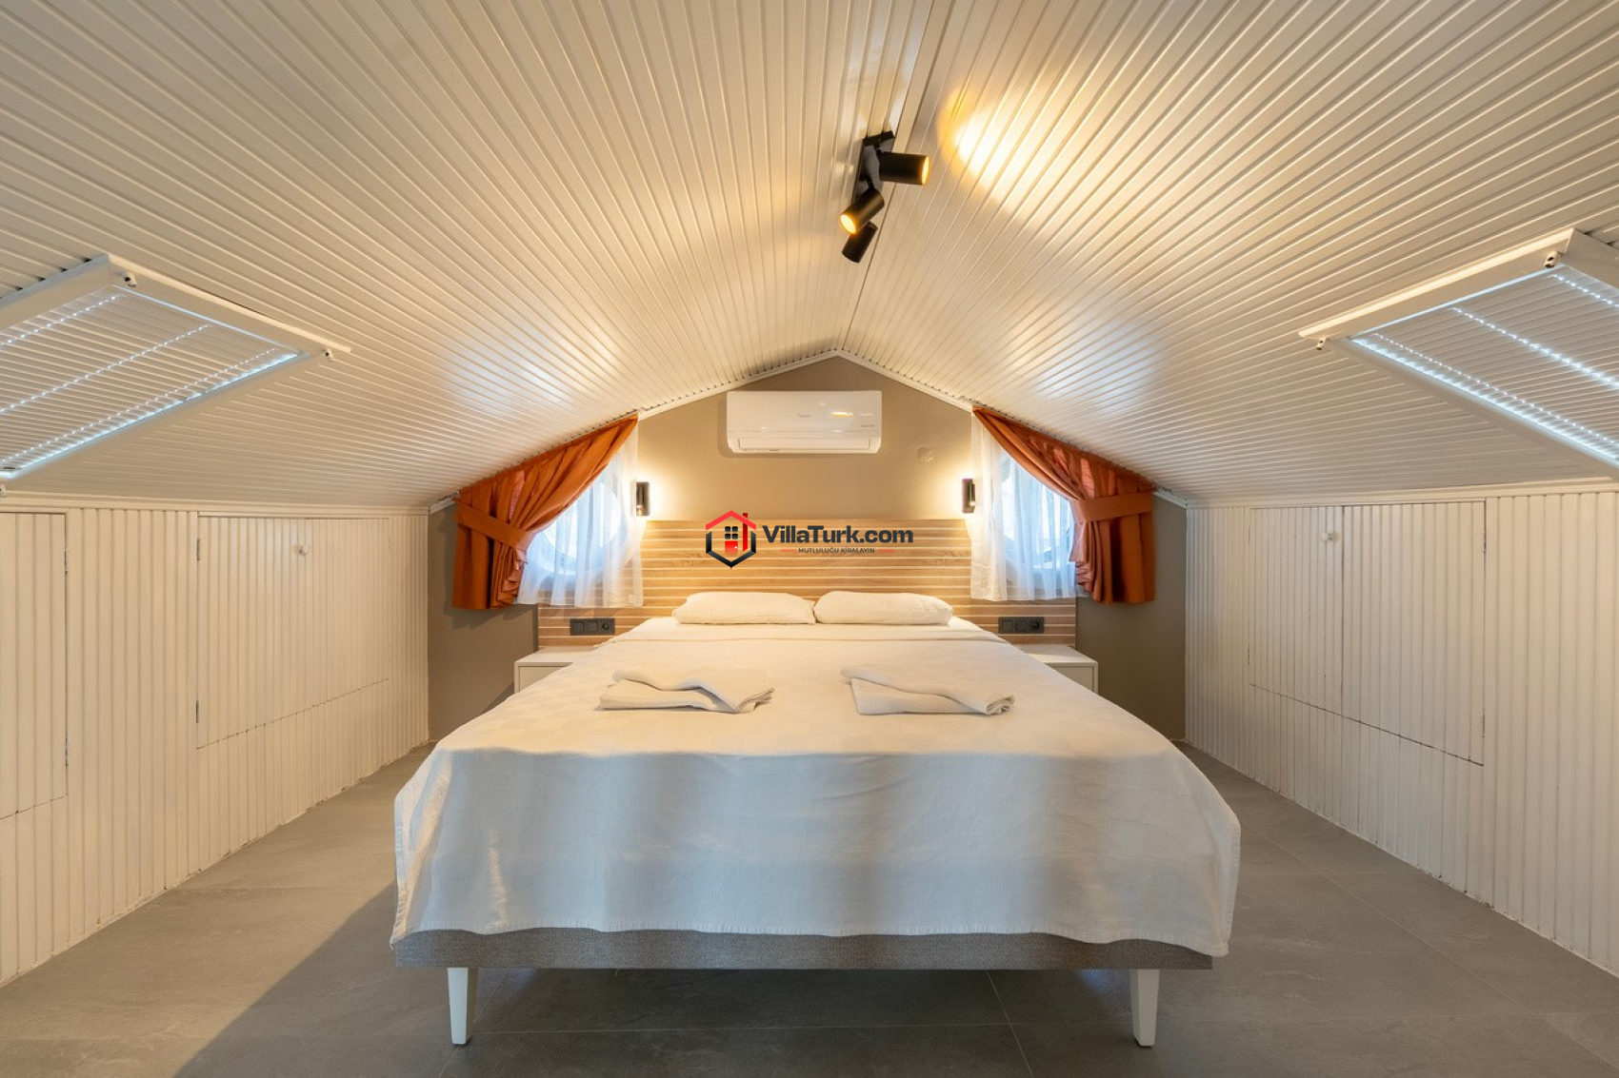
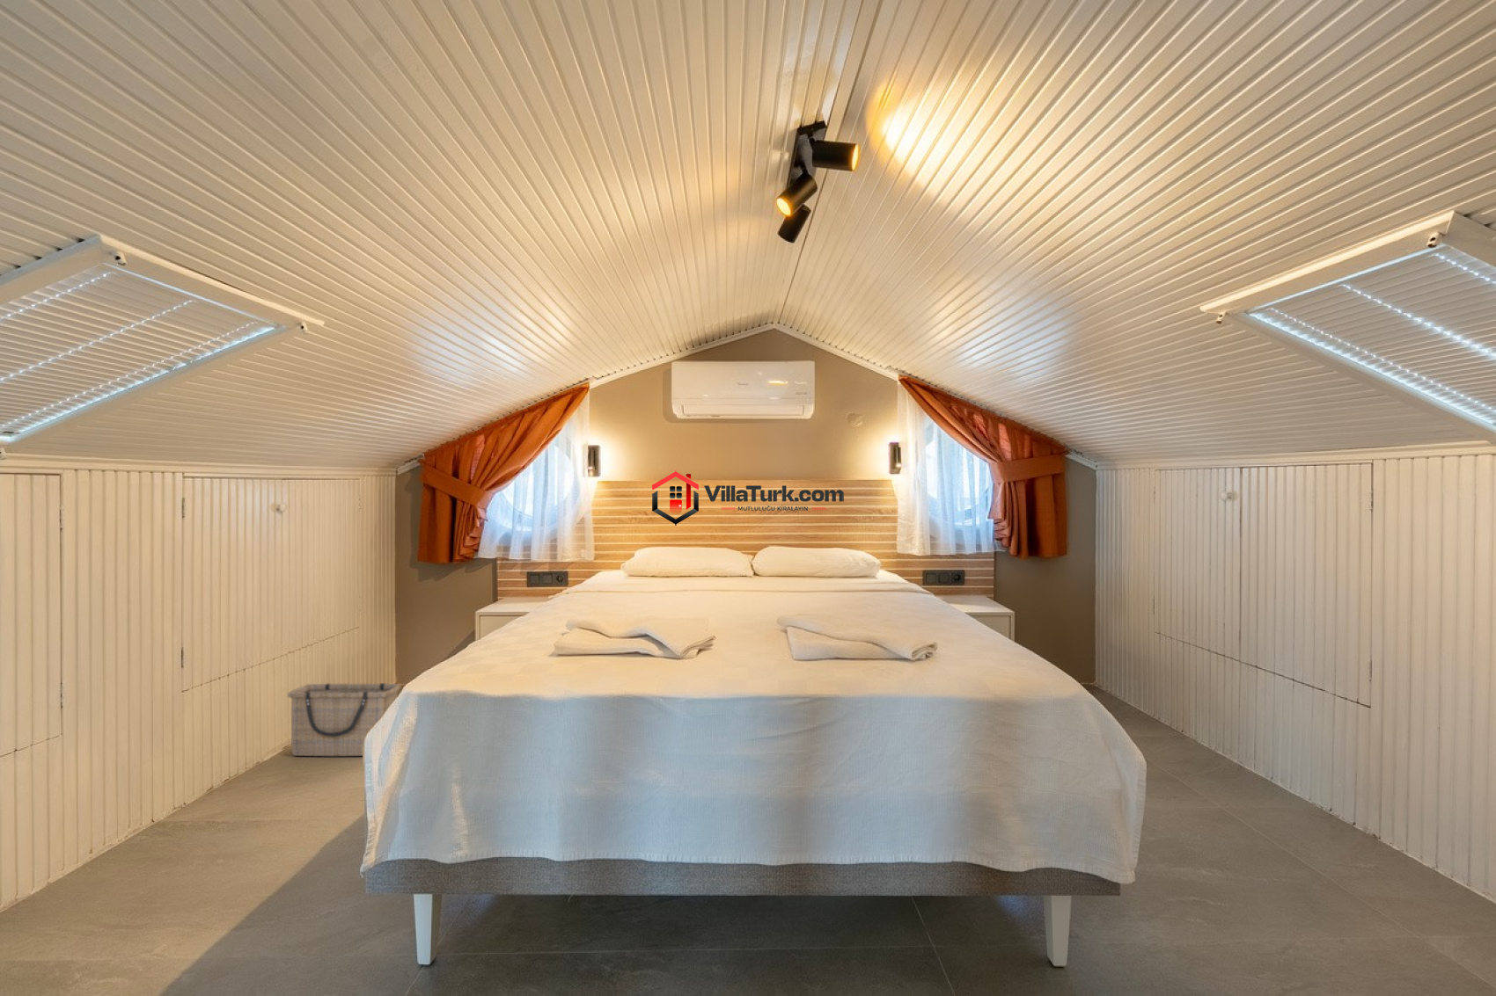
+ basket [287,683,403,757]
